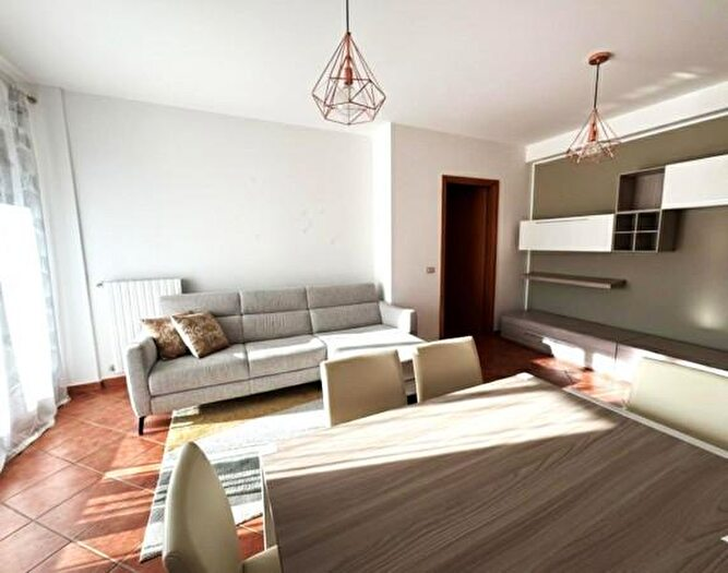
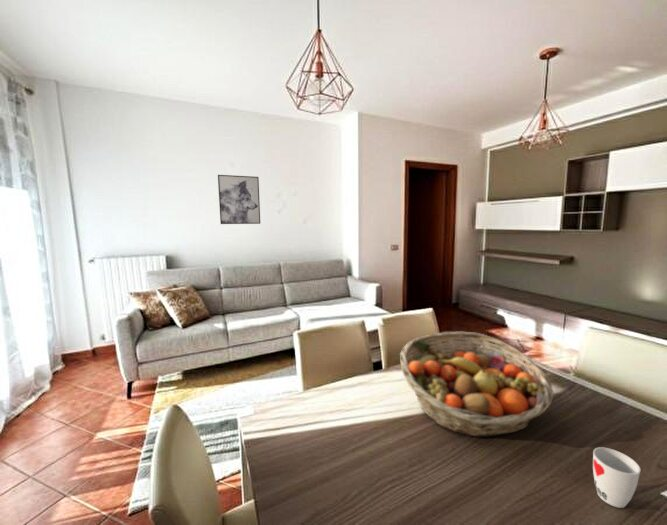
+ fruit basket [399,331,555,438]
+ cup [592,446,641,509]
+ wall art [217,174,261,225]
